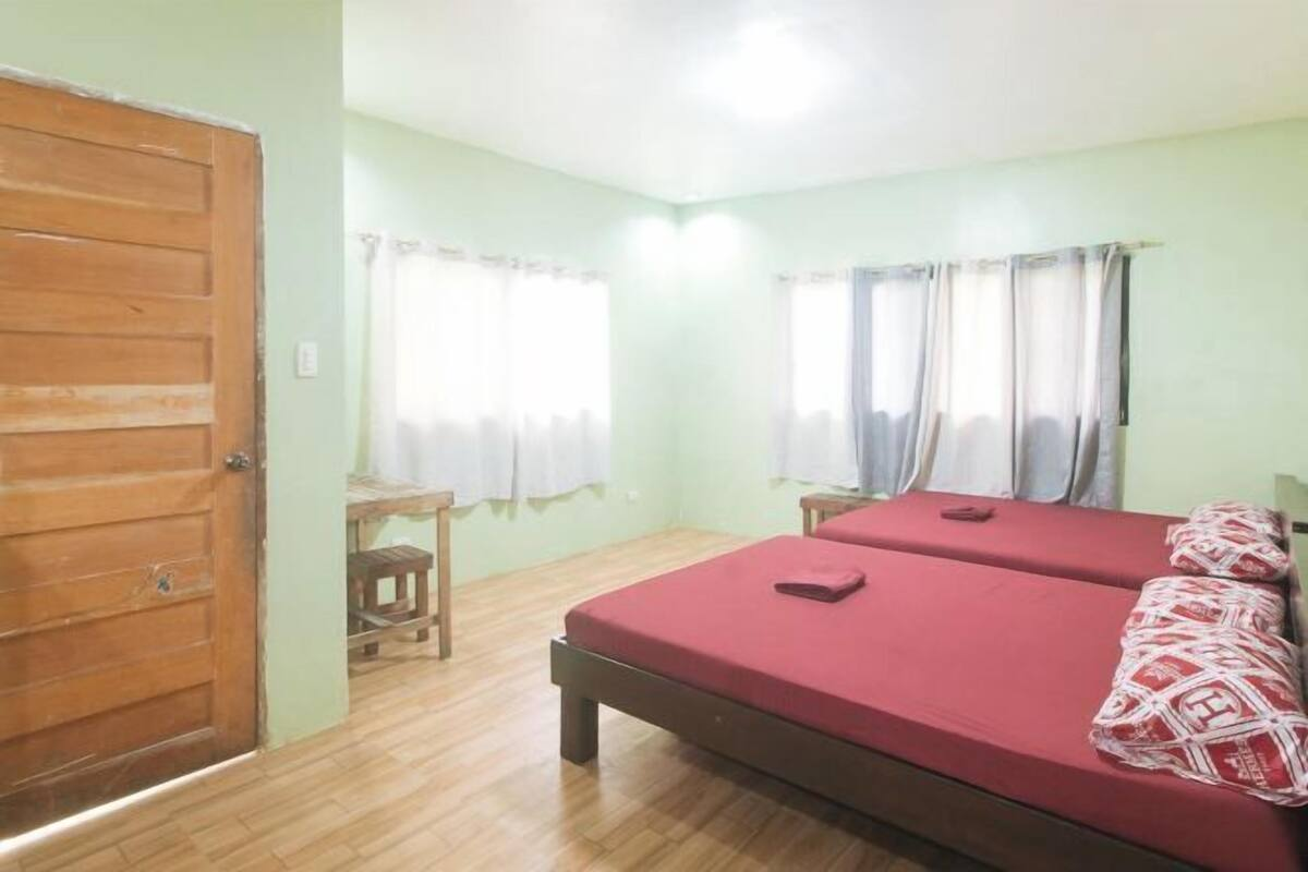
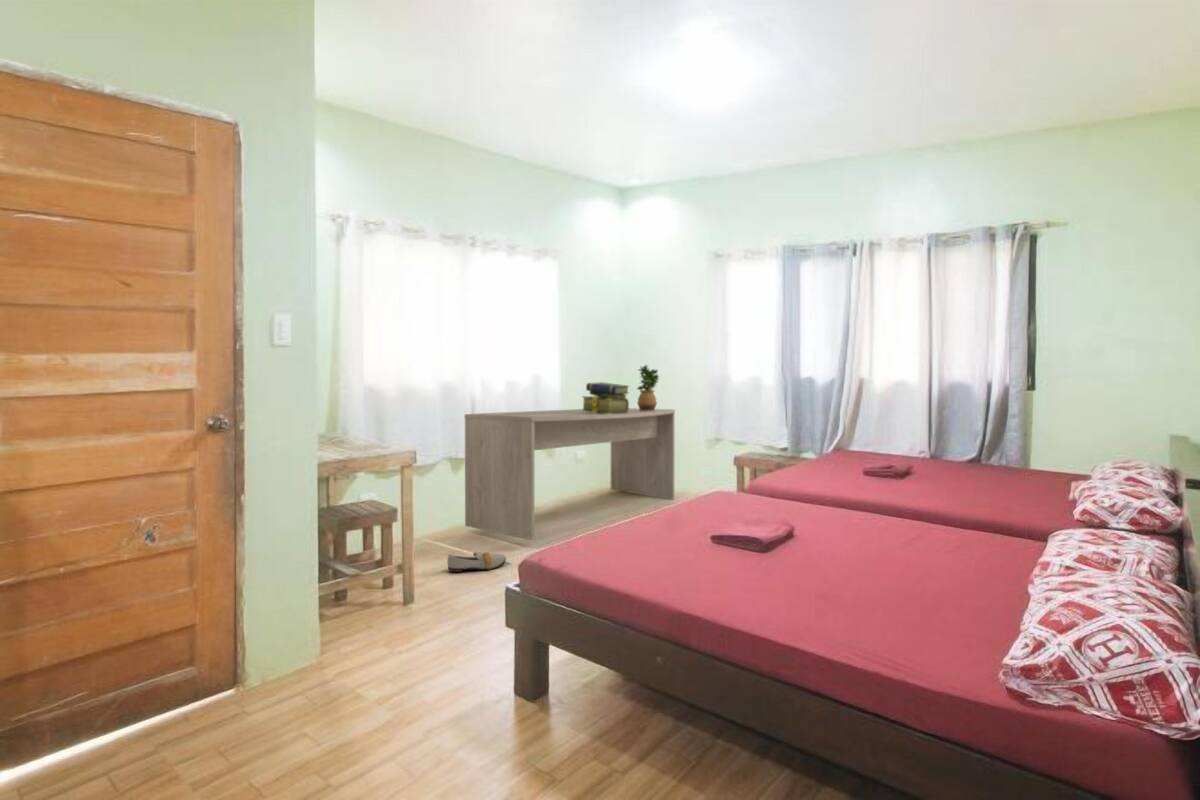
+ shoe [446,551,507,573]
+ desk [463,407,676,541]
+ stack of books [581,381,631,414]
+ potted plant [636,364,660,411]
